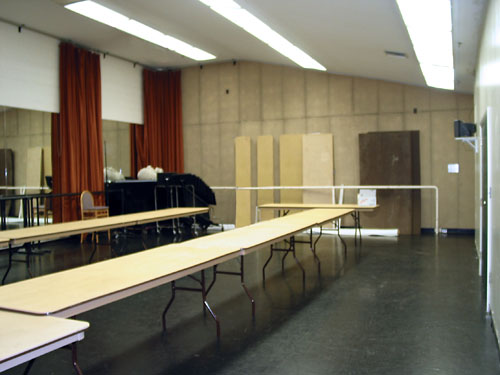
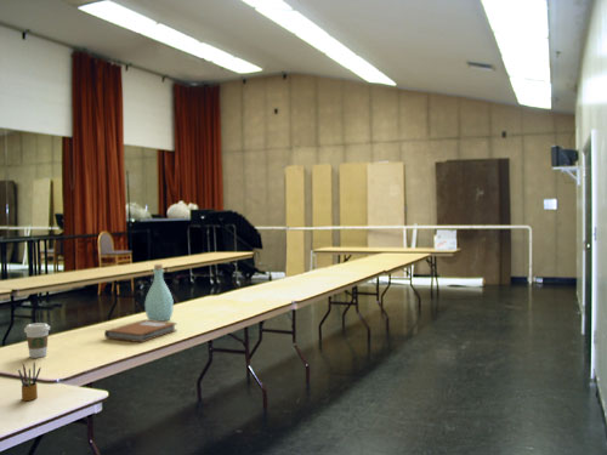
+ notebook [103,319,178,343]
+ pencil box [17,360,41,402]
+ bottle [143,263,175,322]
+ coffee cup [23,322,51,359]
